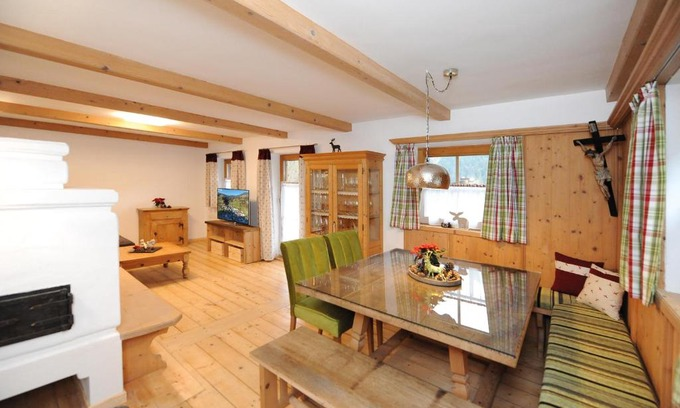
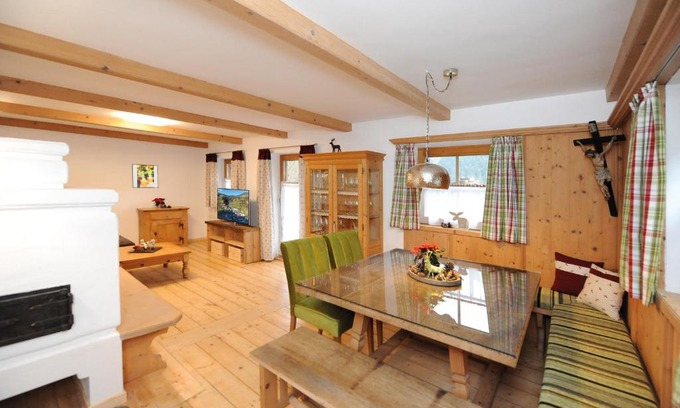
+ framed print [131,163,159,189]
